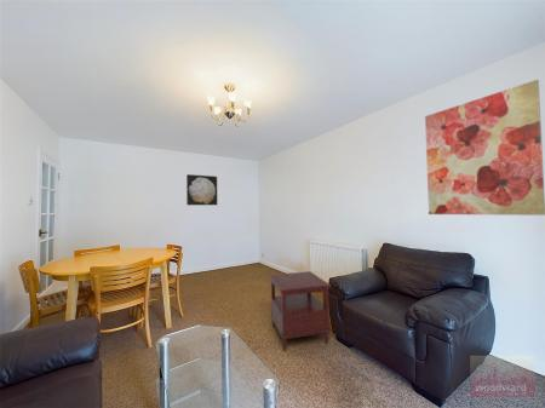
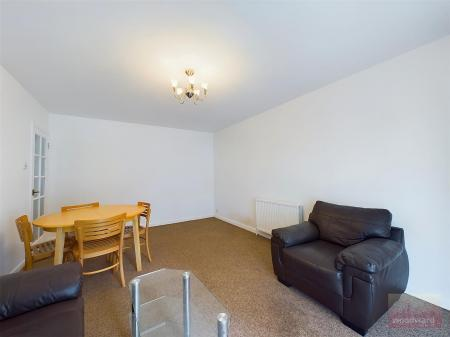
- side table [268,270,332,351]
- wall art [185,173,218,206]
- wall art [424,79,545,217]
